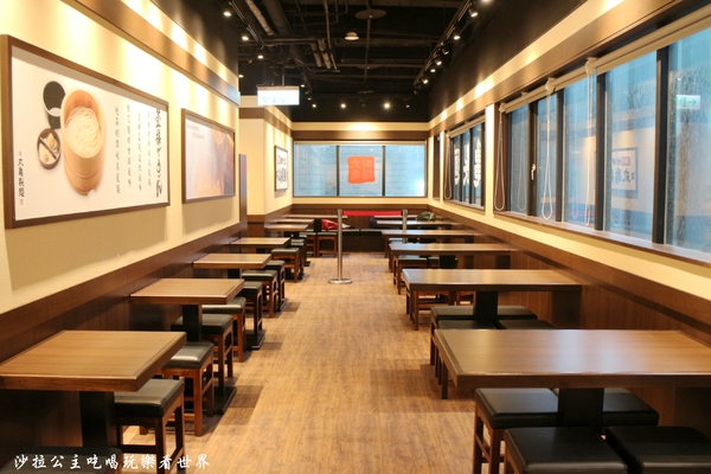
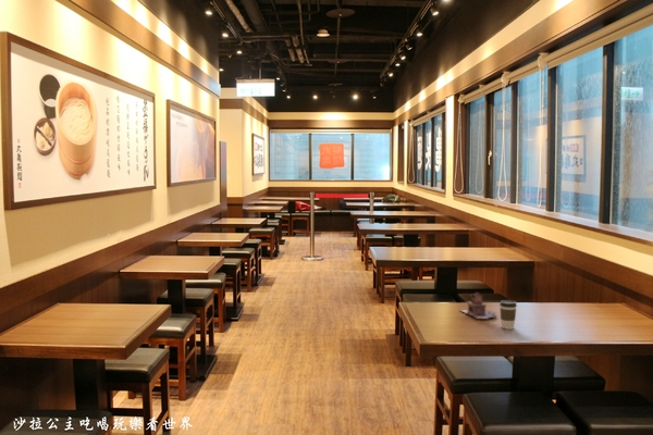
+ teapot [458,291,497,320]
+ coffee cup [498,299,518,331]
